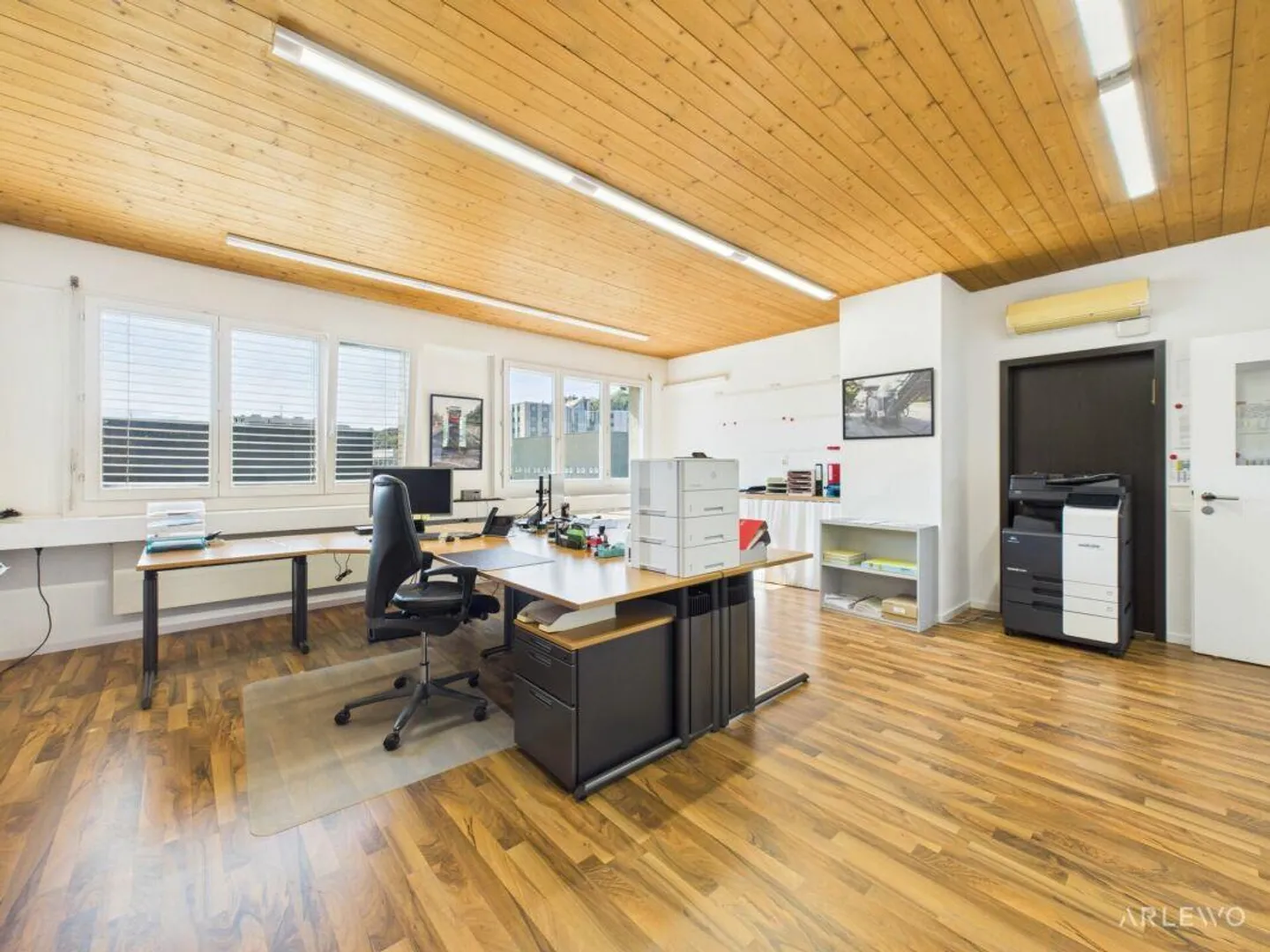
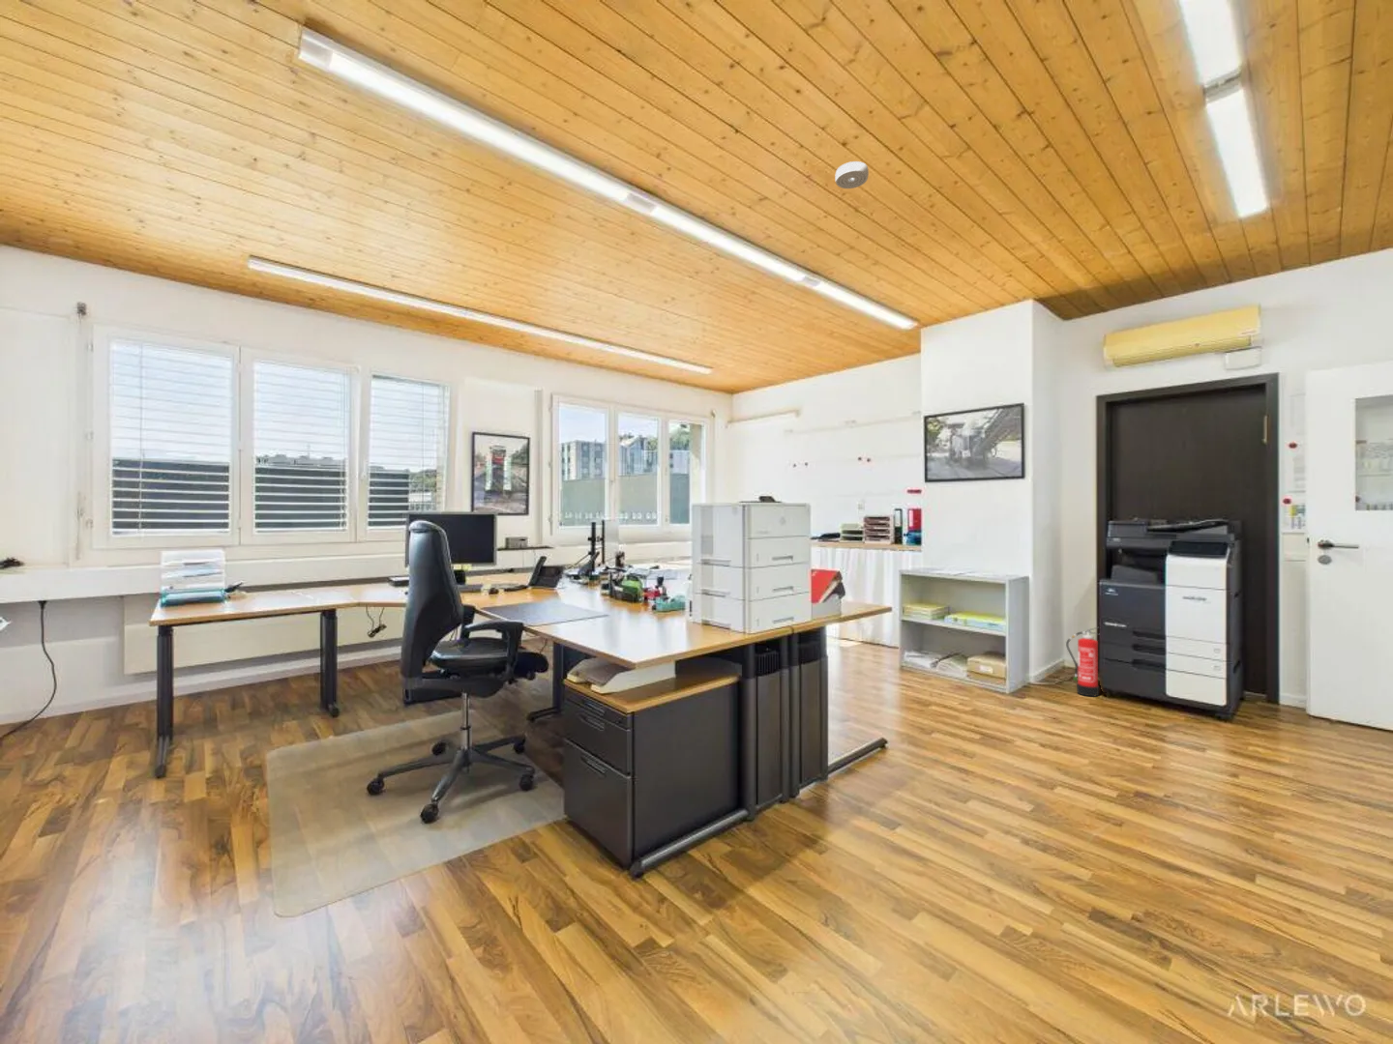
+ fire extinguisher [1065,626,1100,697]
+ smoke detector [834,160,870,190]
